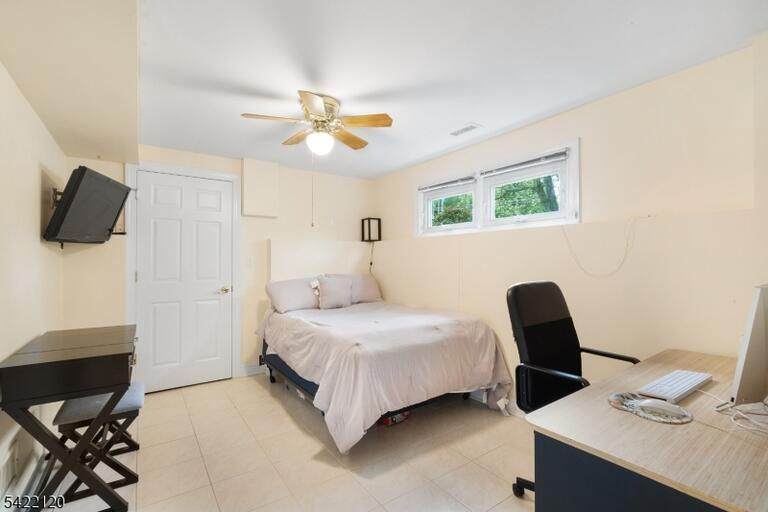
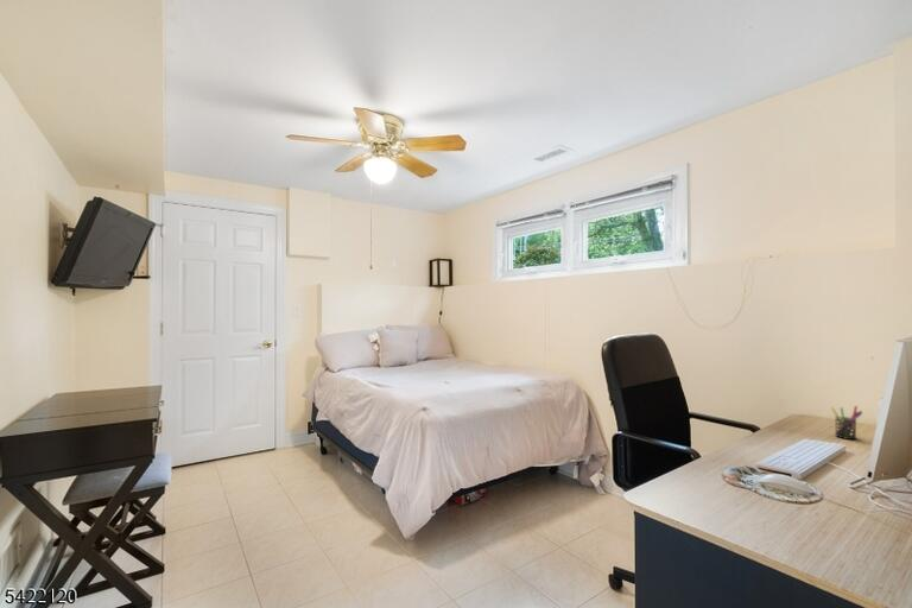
+ pen holder [830,405,863,441]
